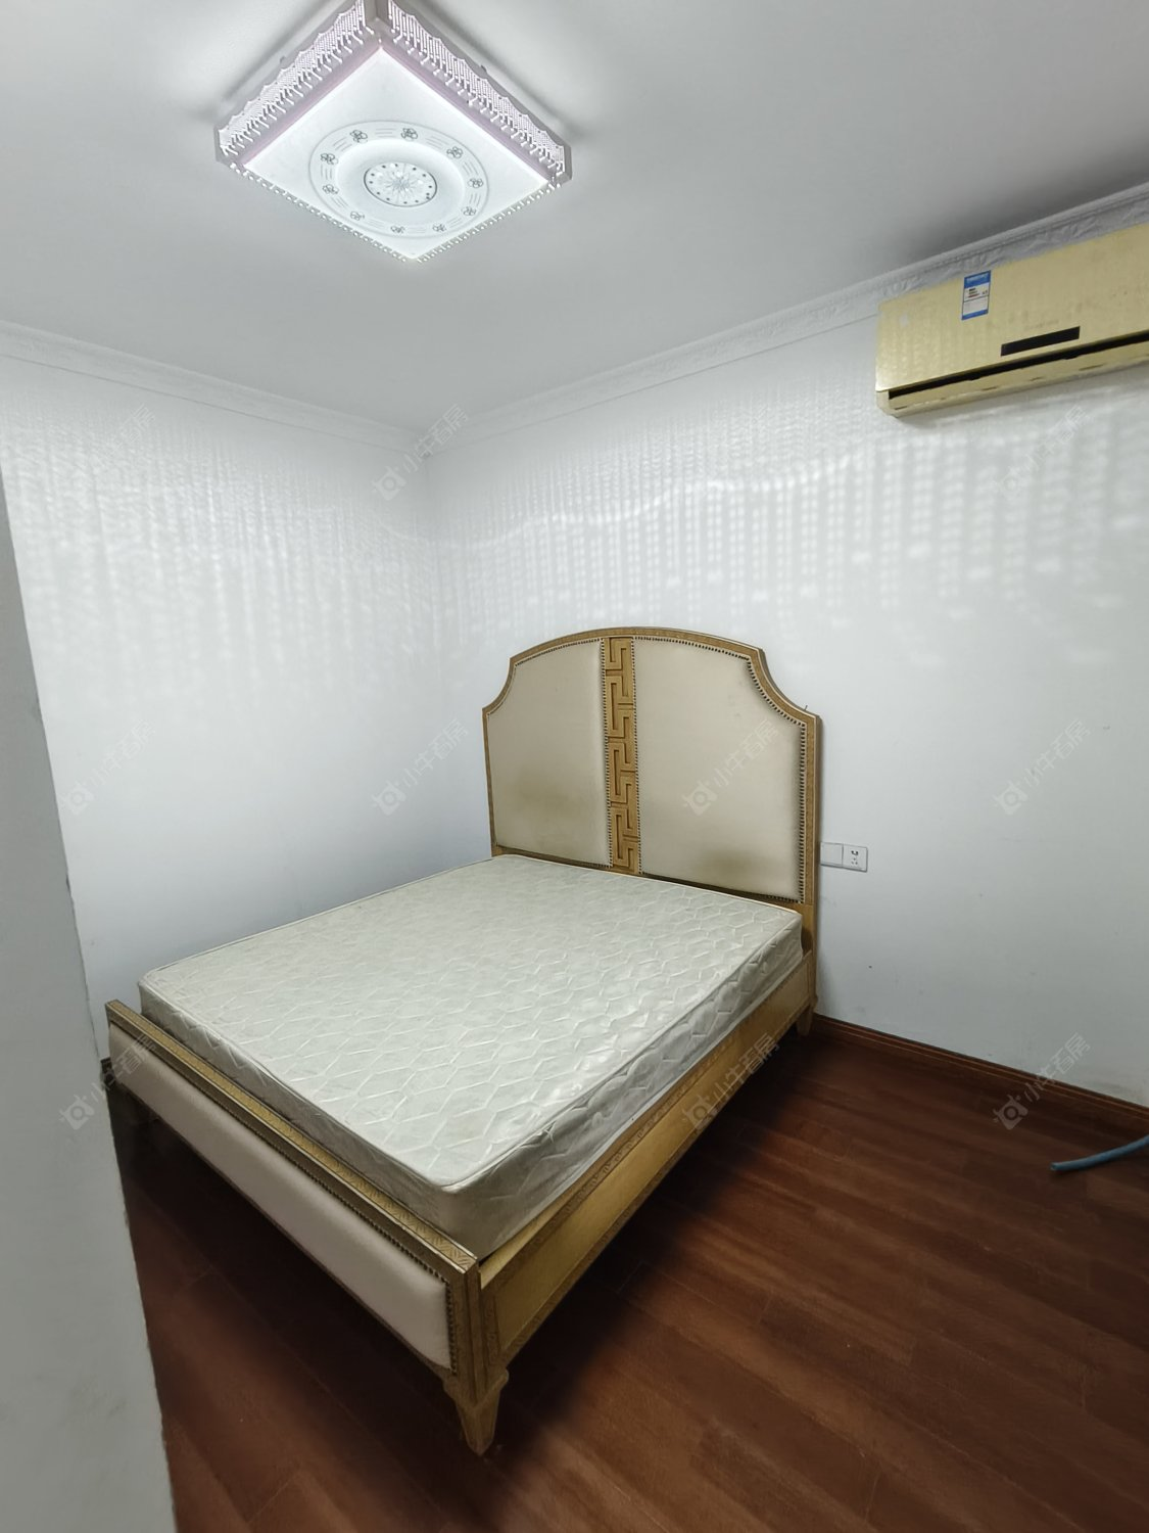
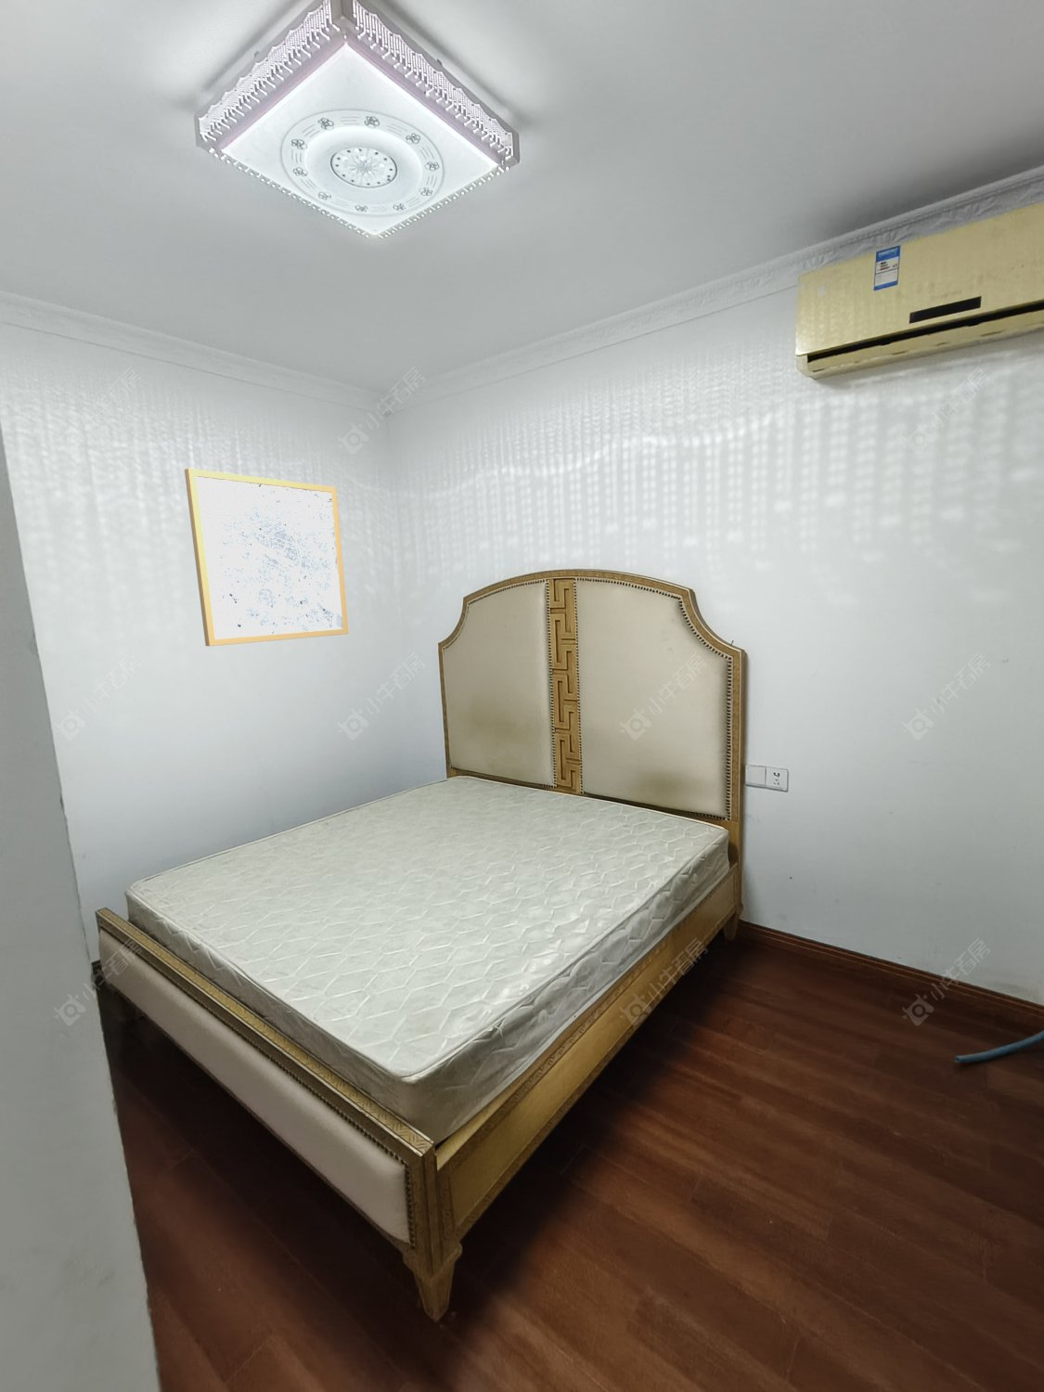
+ wall art [184,467,349,647]
